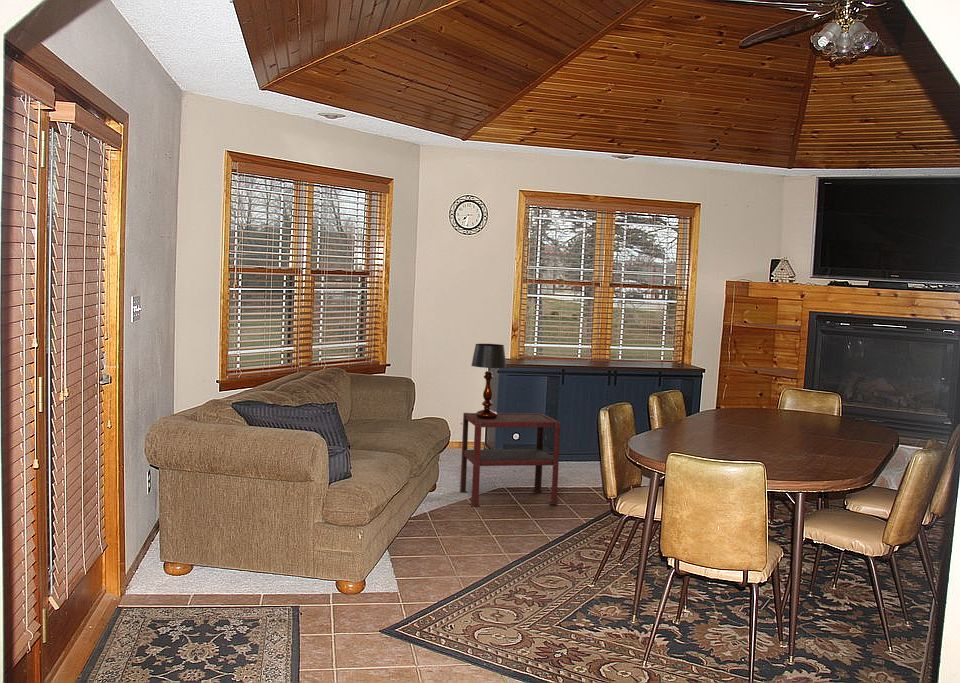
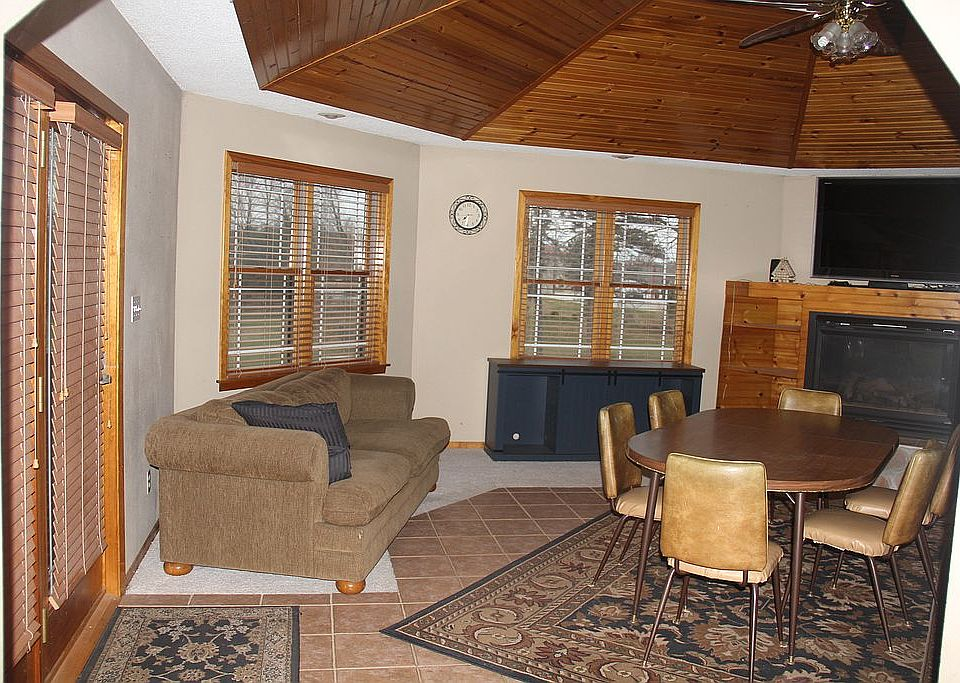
- side table [459,412,561,507]
- table lamp [470,343,507,419]
